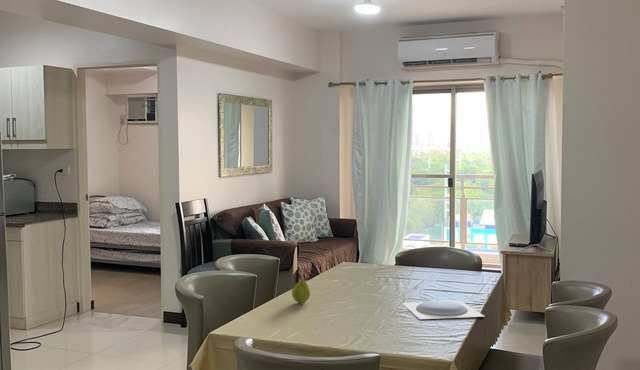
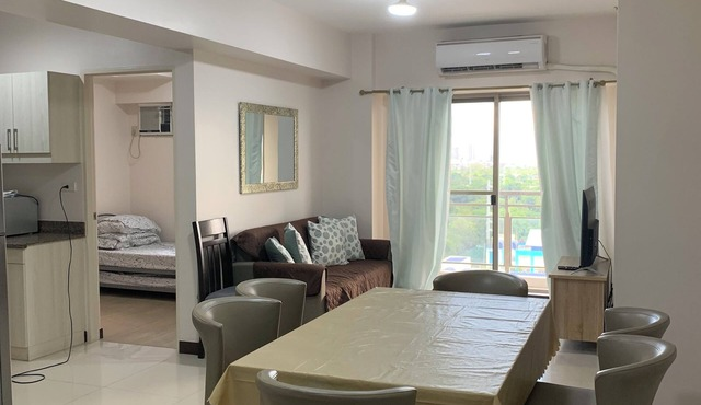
- plate [401,299,485,320]
- fruit [291,277,313,304]
